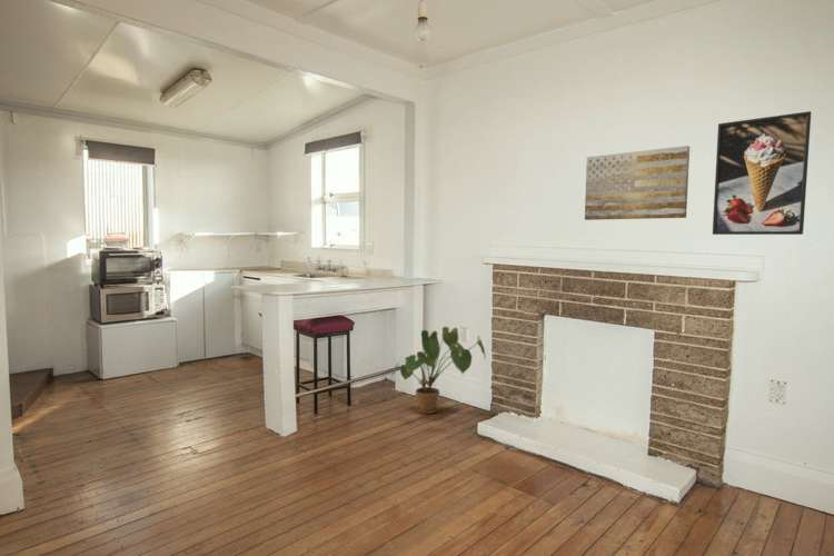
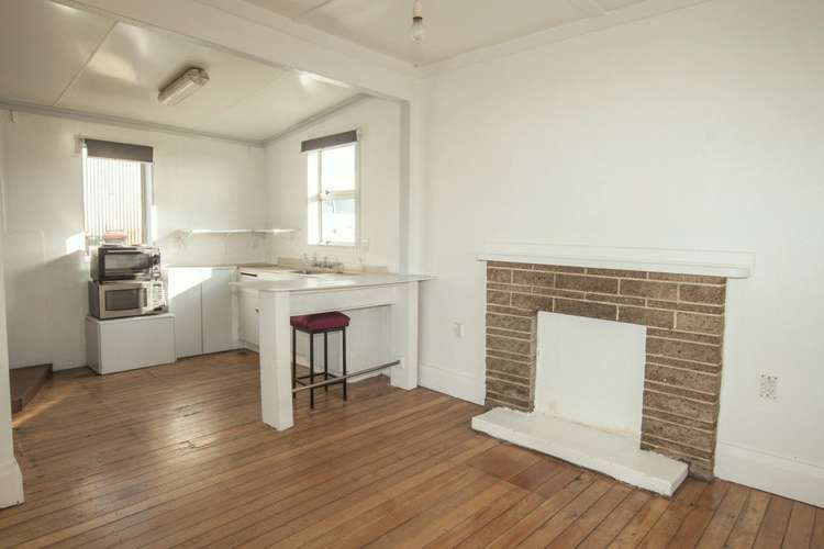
- wall art [584,145,691,221]
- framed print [712,110,812,236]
- house plant [390,326,487,415]
